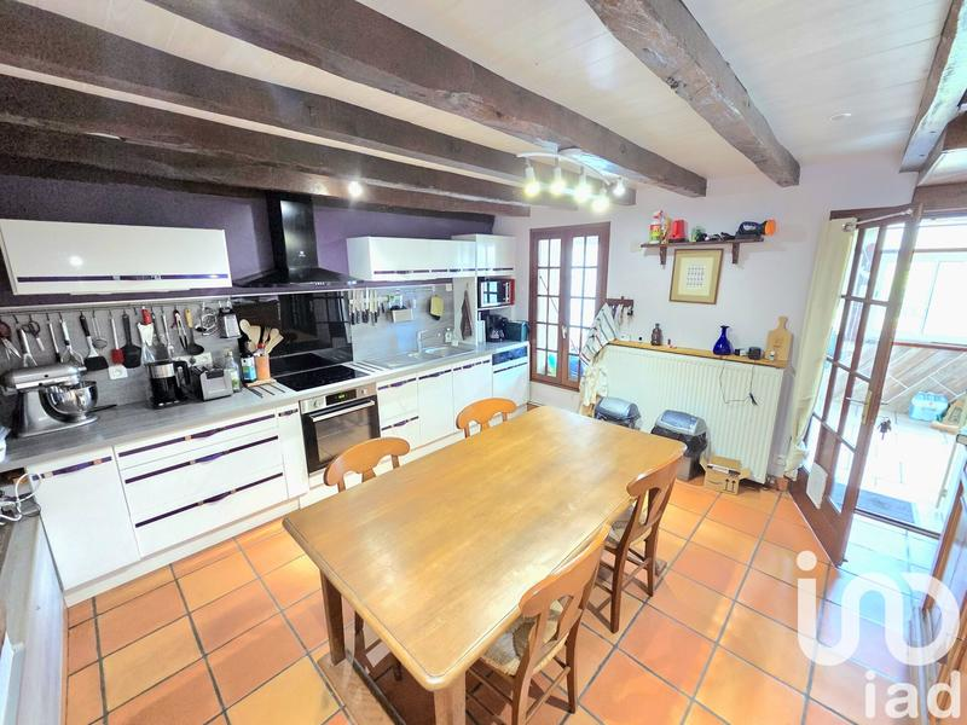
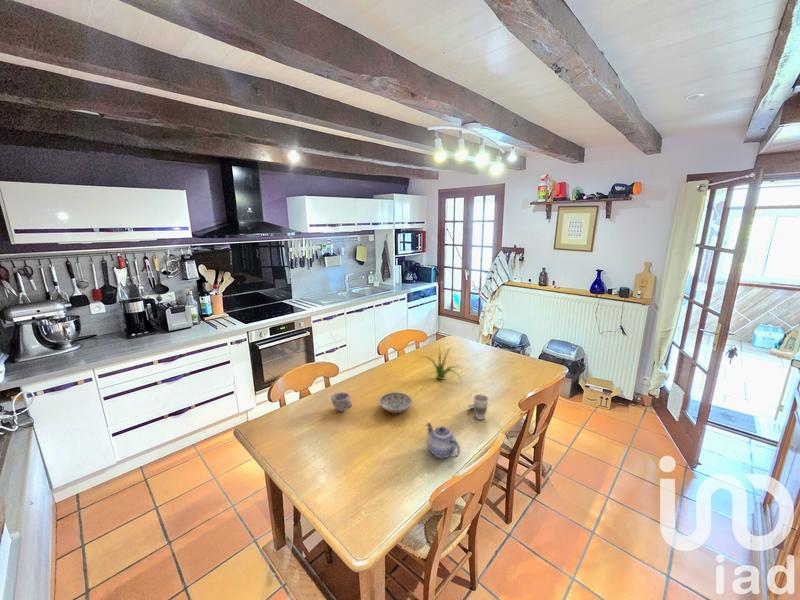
+ cup [330,392,353,412]
+ plant [422,344,464,383]
+ cup [466,393,490,421]
+ bowl [378,391,413,414]
+ teapot [425,421,461,459]
